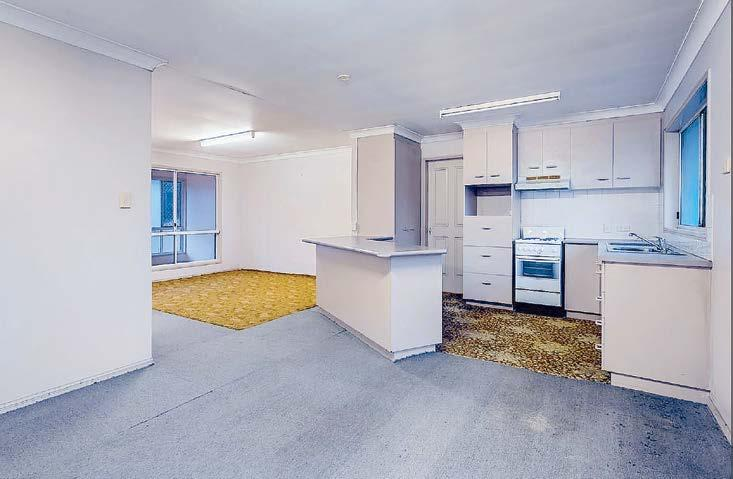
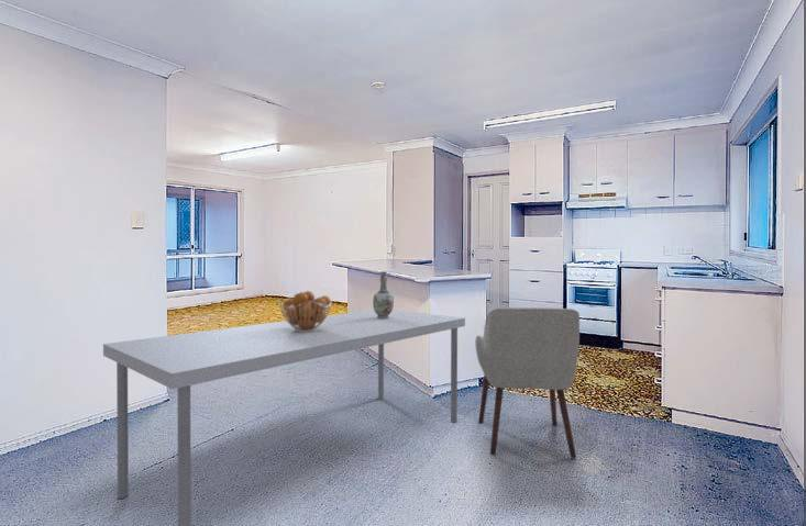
+ fruit basket [278,290,333,332]
+ vase [372,270,395,318]
+ dining table [102,309,466,526]
+ chair [474,306,581,459]
